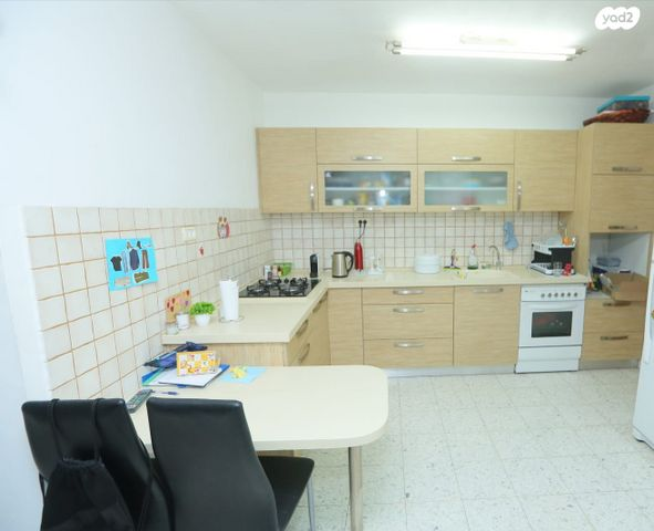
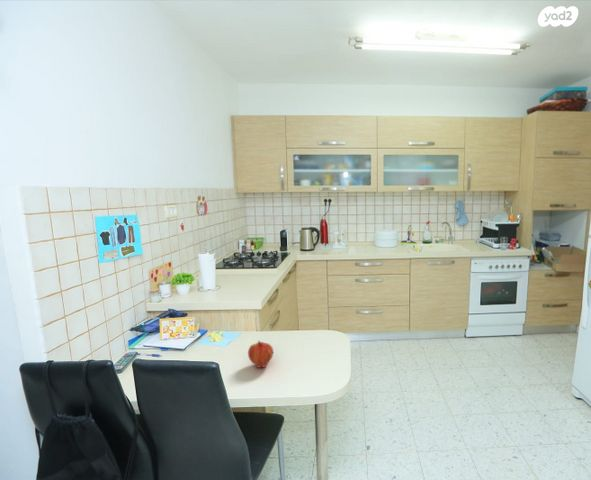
+ fruit [247,340,274,369]
